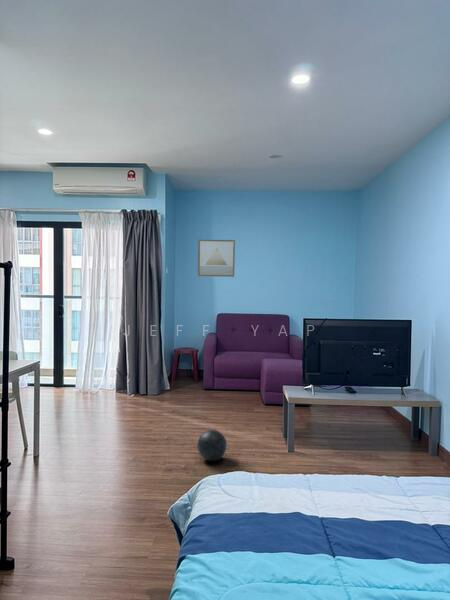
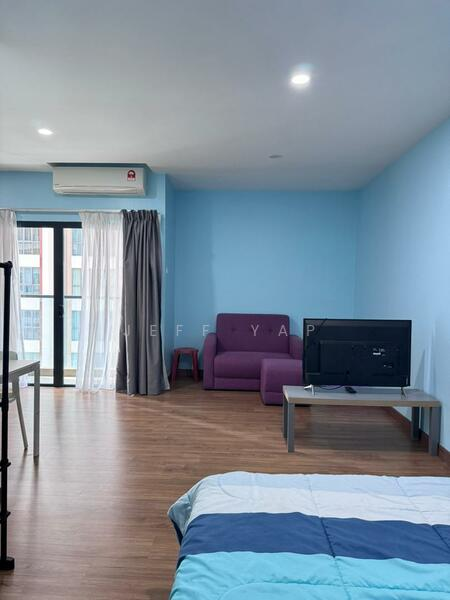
- wall art [197,239,236,278]
- ball [196,429,228,462]
